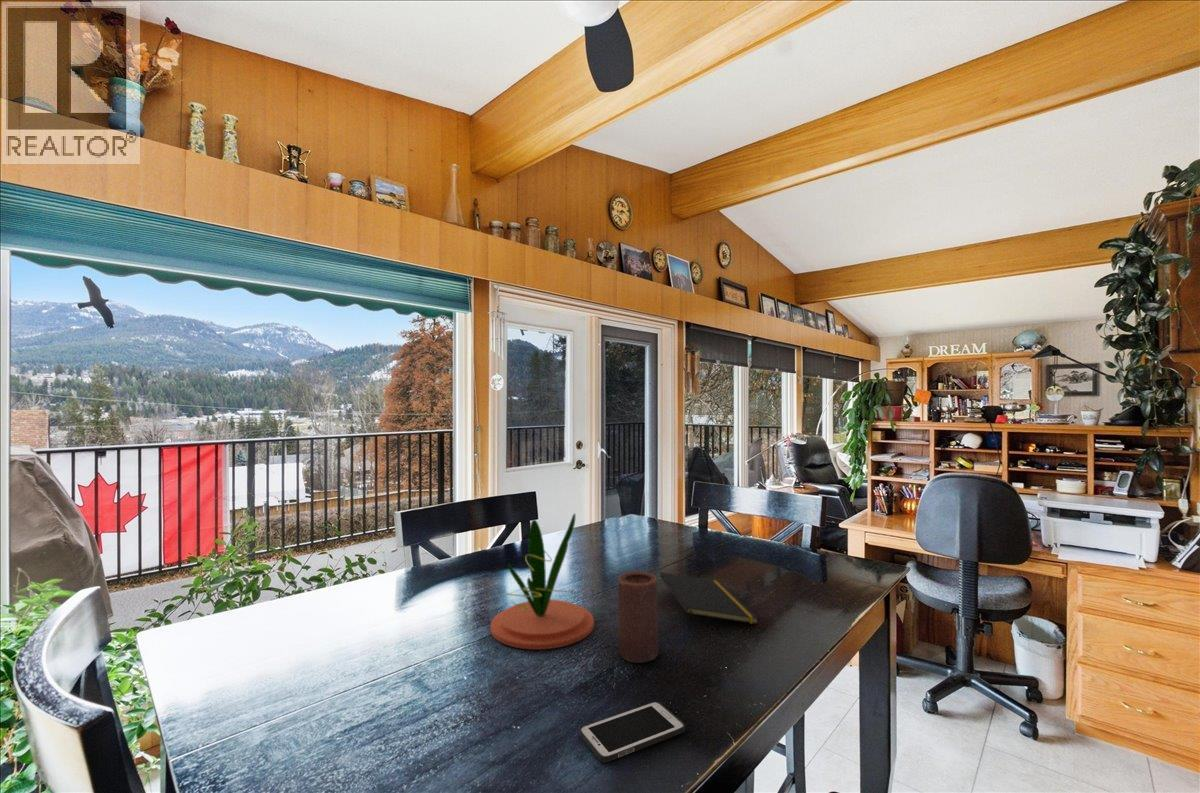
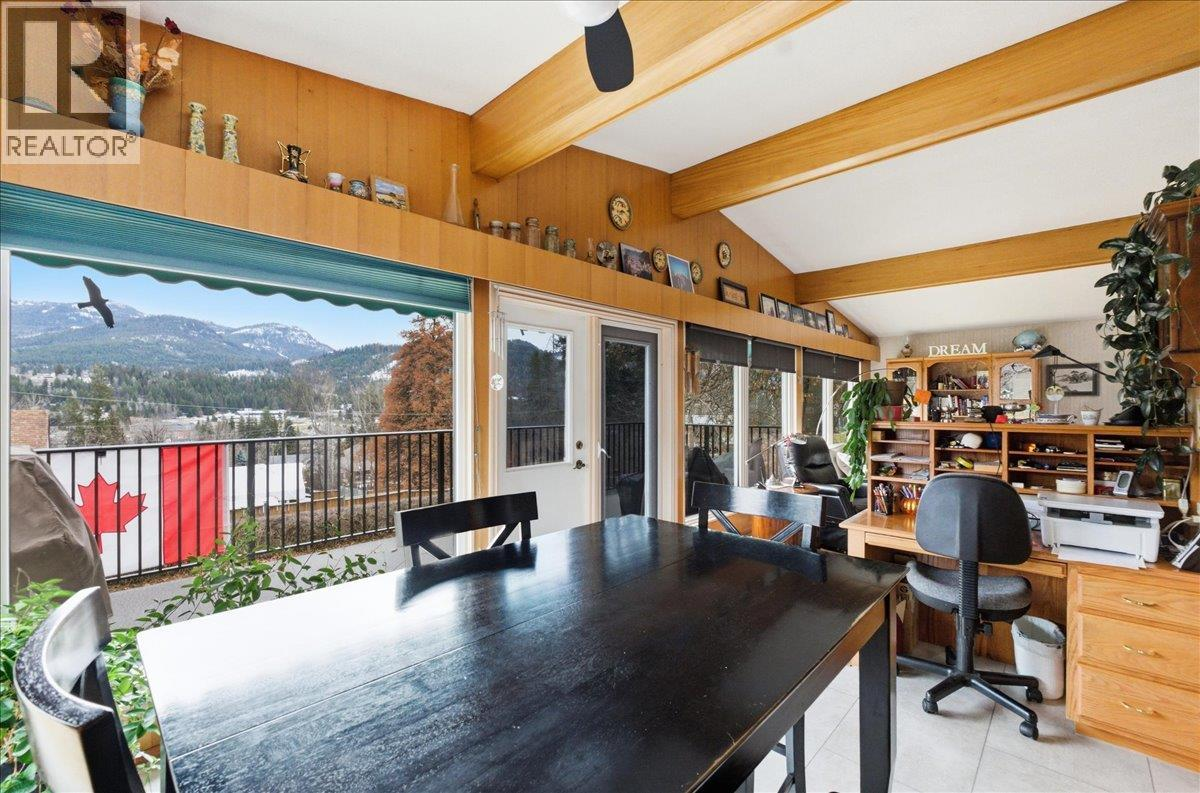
- plant [490,512,595,650]
- candle [617,570,659,664]
- cell phone [578,700,686,764]
- notepad [659,571,760,631]
